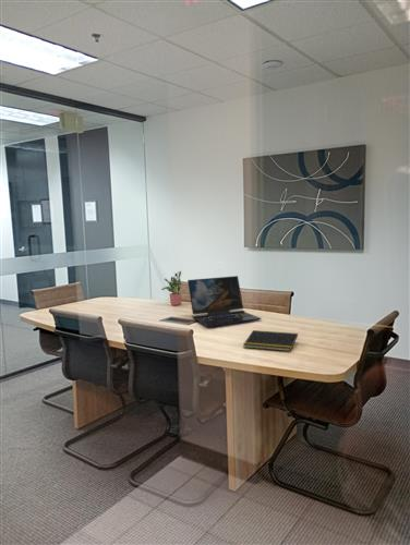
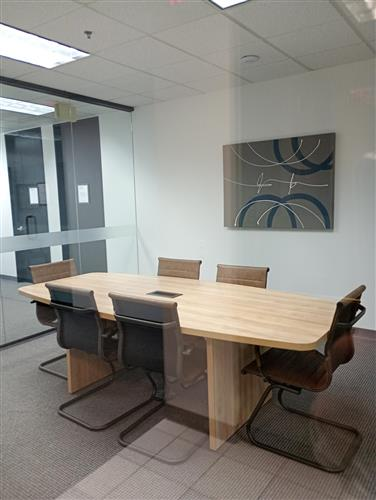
- laptop [186,275,262,327]
- notepad [242,329,299,352]
- potted plant [160,270,183,306]
